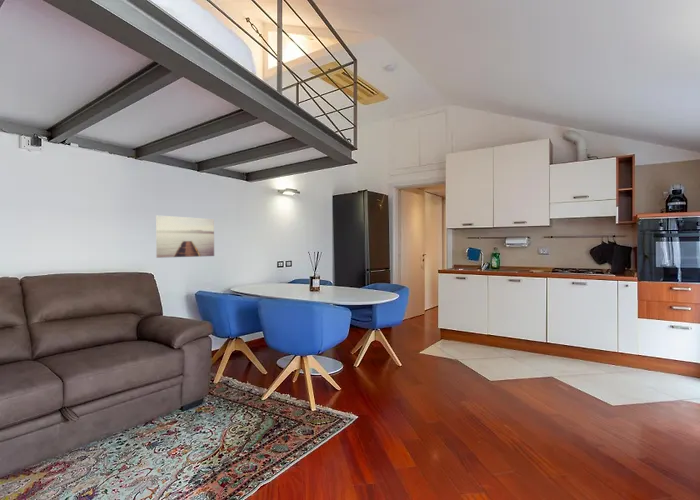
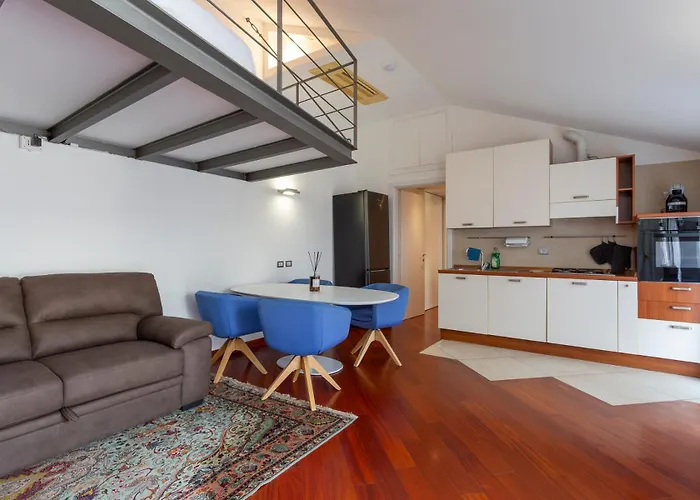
- wall art [155,215,215,259]
